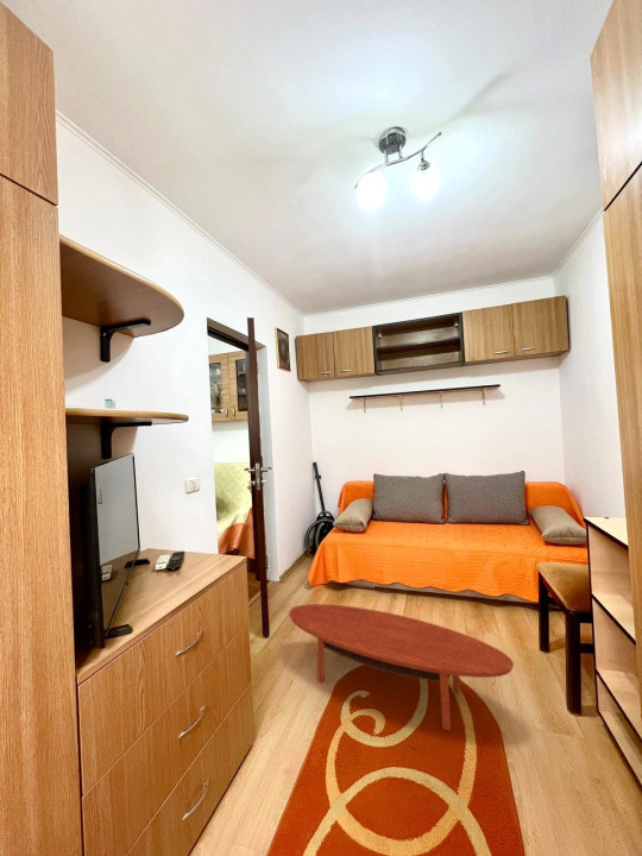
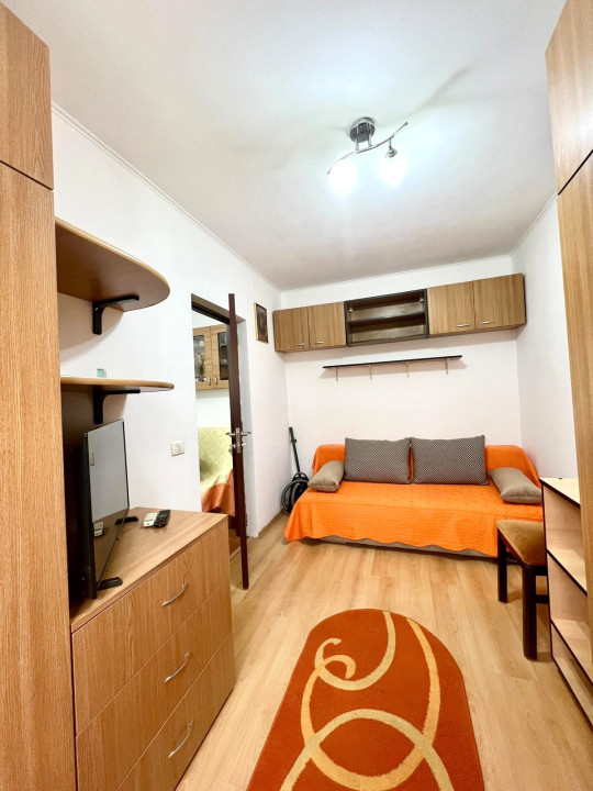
- coffee table [288,603,515,732]
